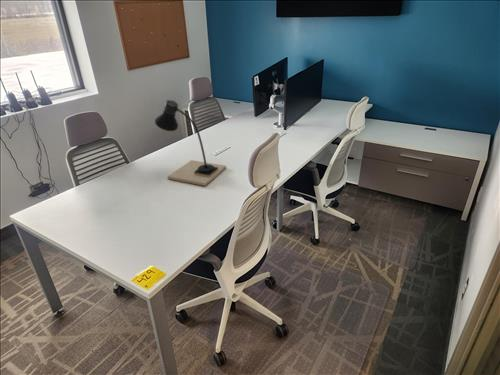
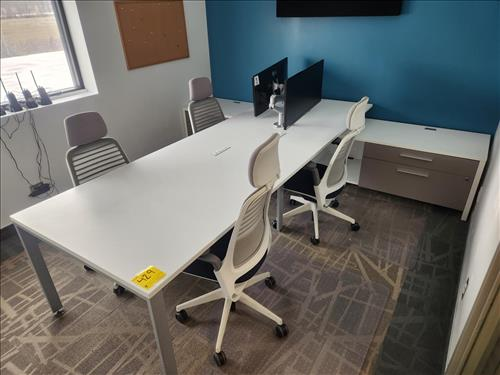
- desk lamp [154,99,227,187]
